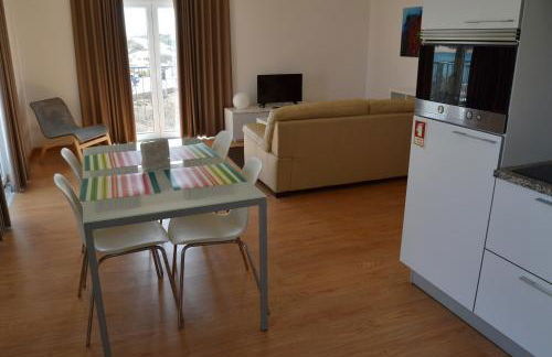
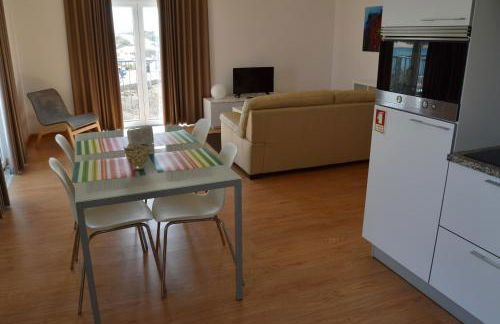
+ decorative bowl [122,143,152,171]
